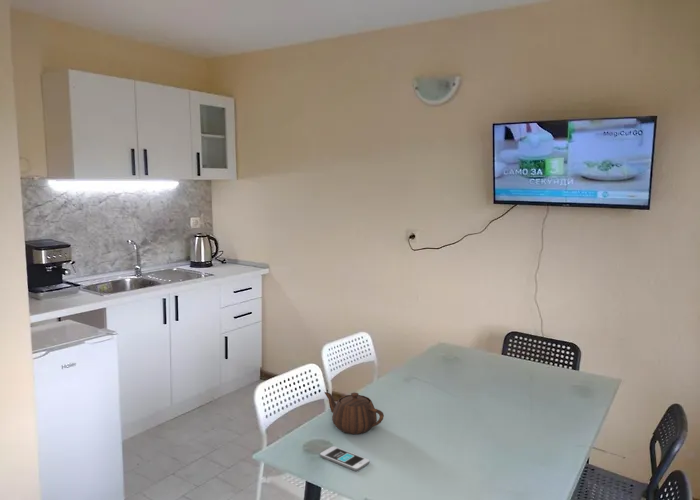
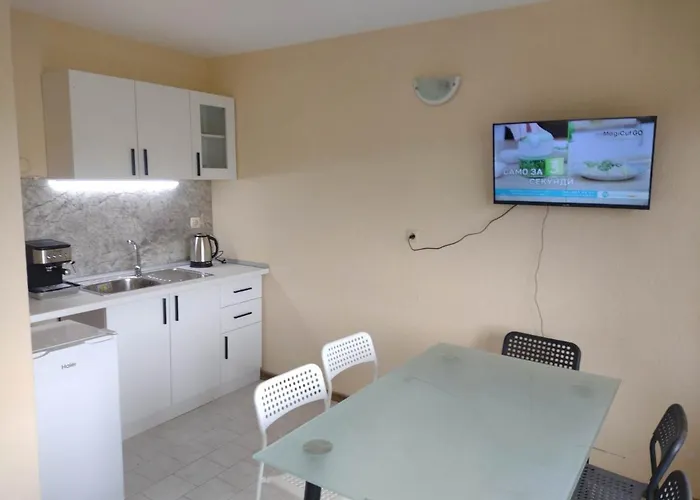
- smartphone [319,445,370,472]
- teapot [323,391,385,435]
